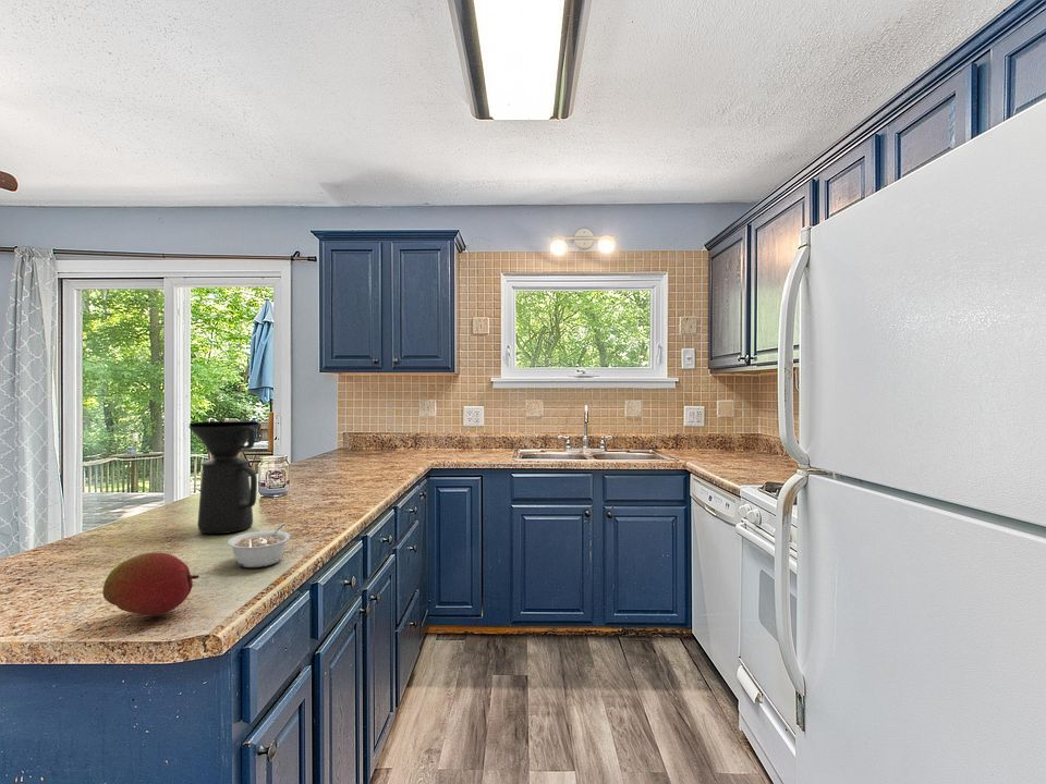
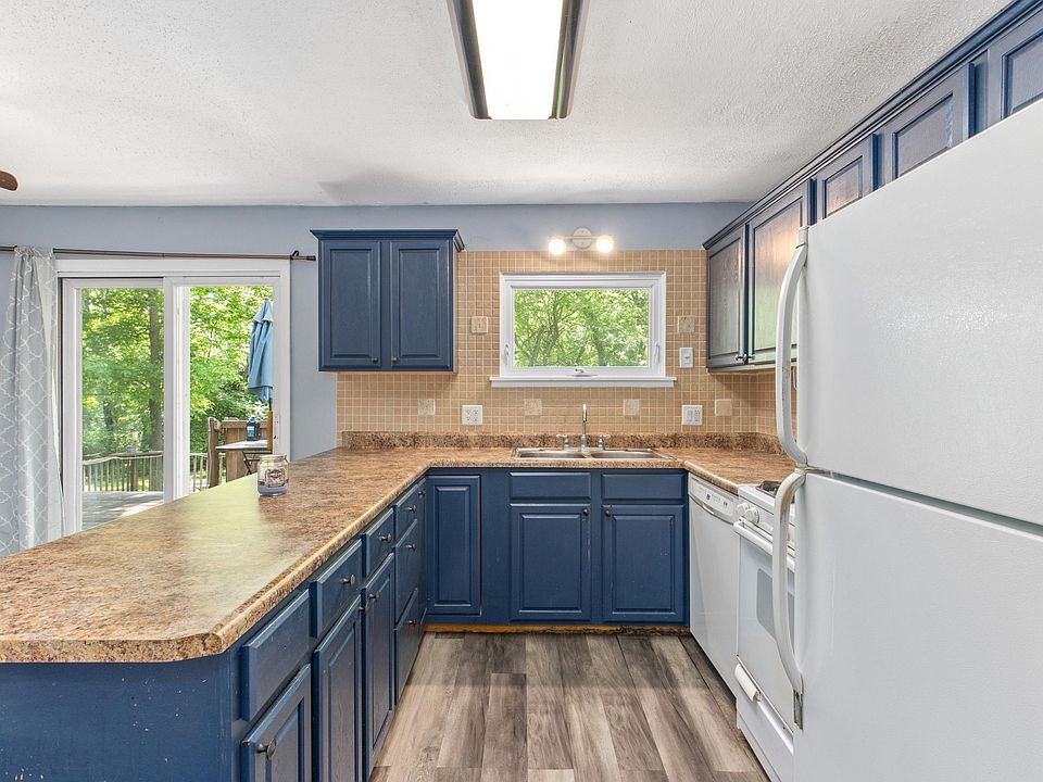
- fruit [101,551,200,616]
- legume [227,522,292,568]
- coffee maker [187,420,262,535]
